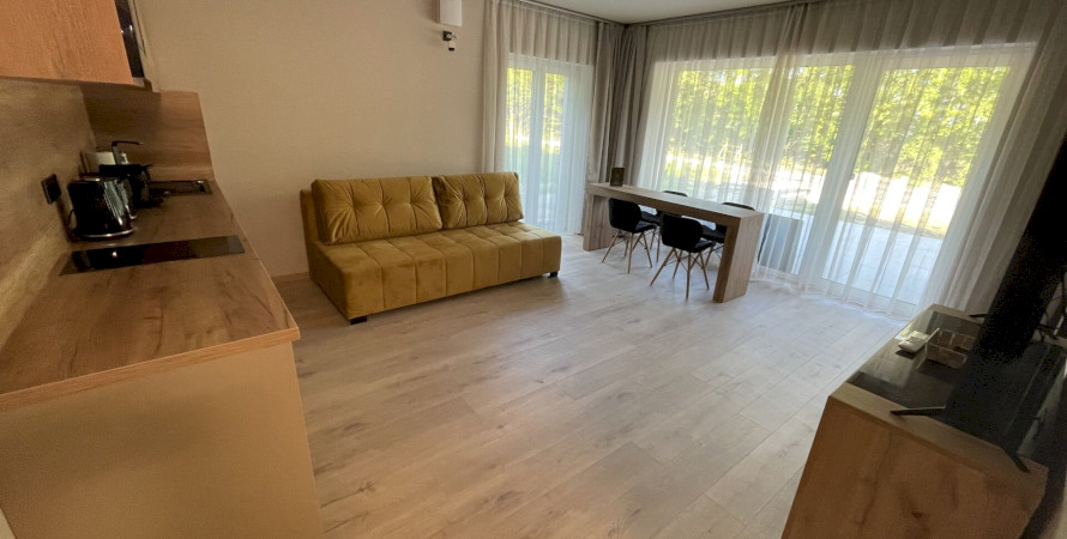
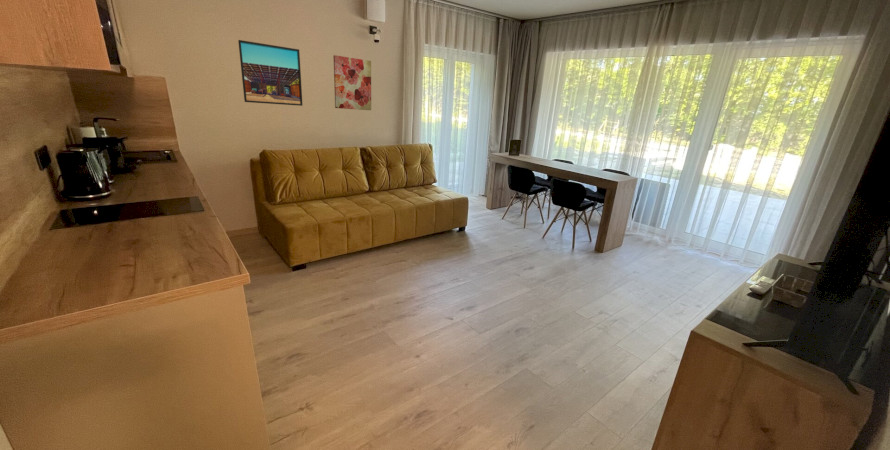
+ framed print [237,39,304,107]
+ wall art [332,54,372,111]
